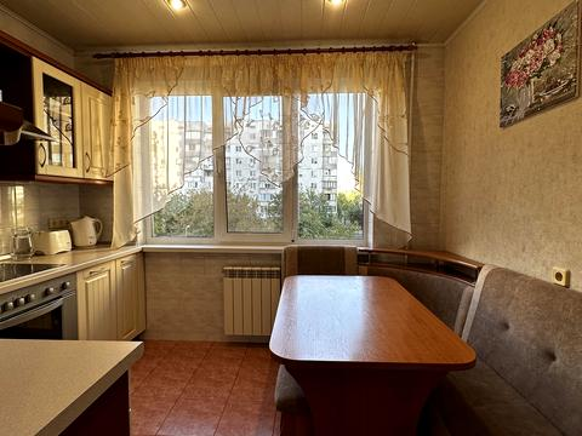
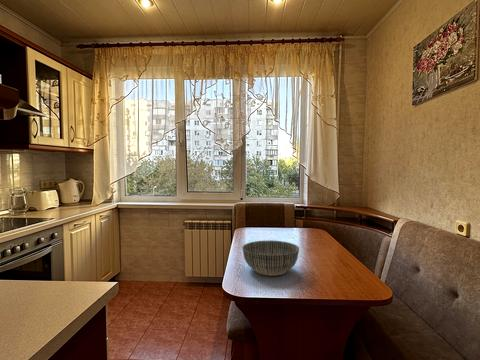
+ bowl [241,239,300,277]
